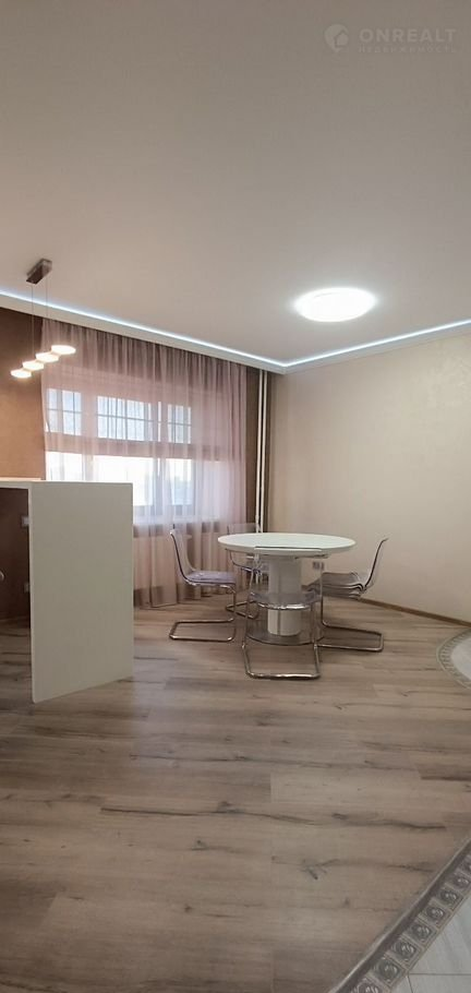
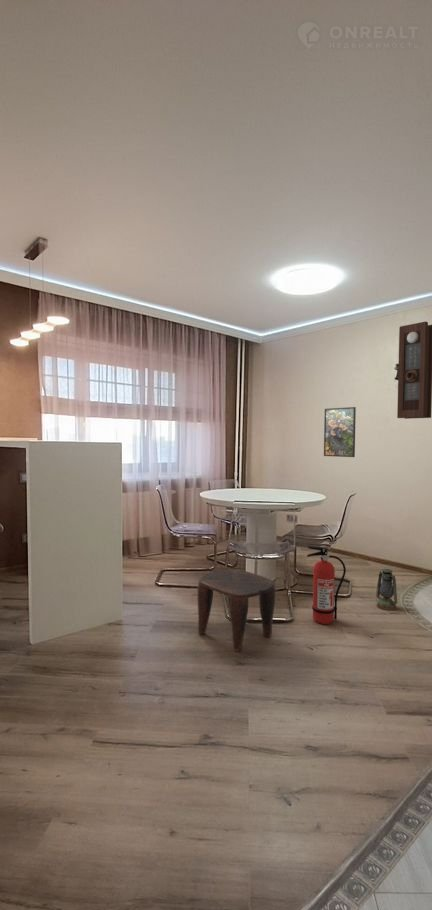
+ pendulum clock [393,320,432,420]
+ fire extinguisher [306,545,347,625]
+ stool [197,568,276,652]
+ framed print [323,406,357,458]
+ lantern [375,565,398,611]
